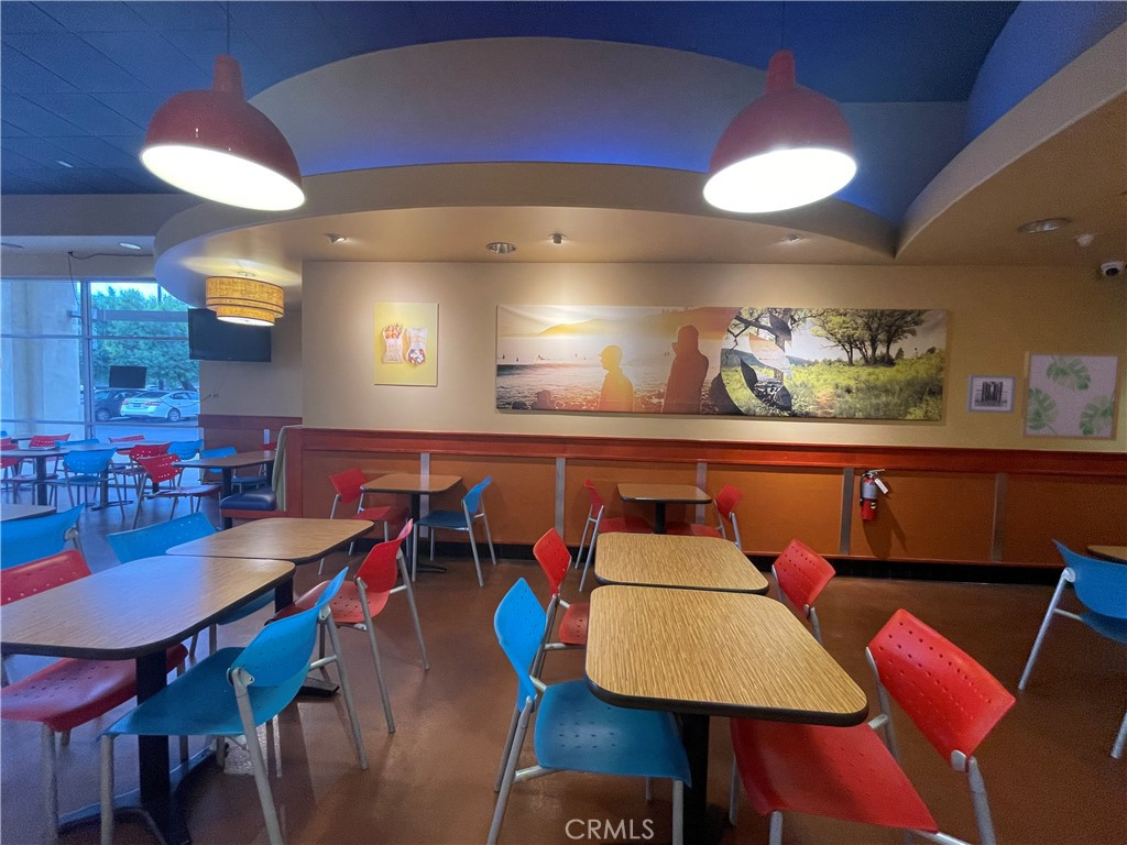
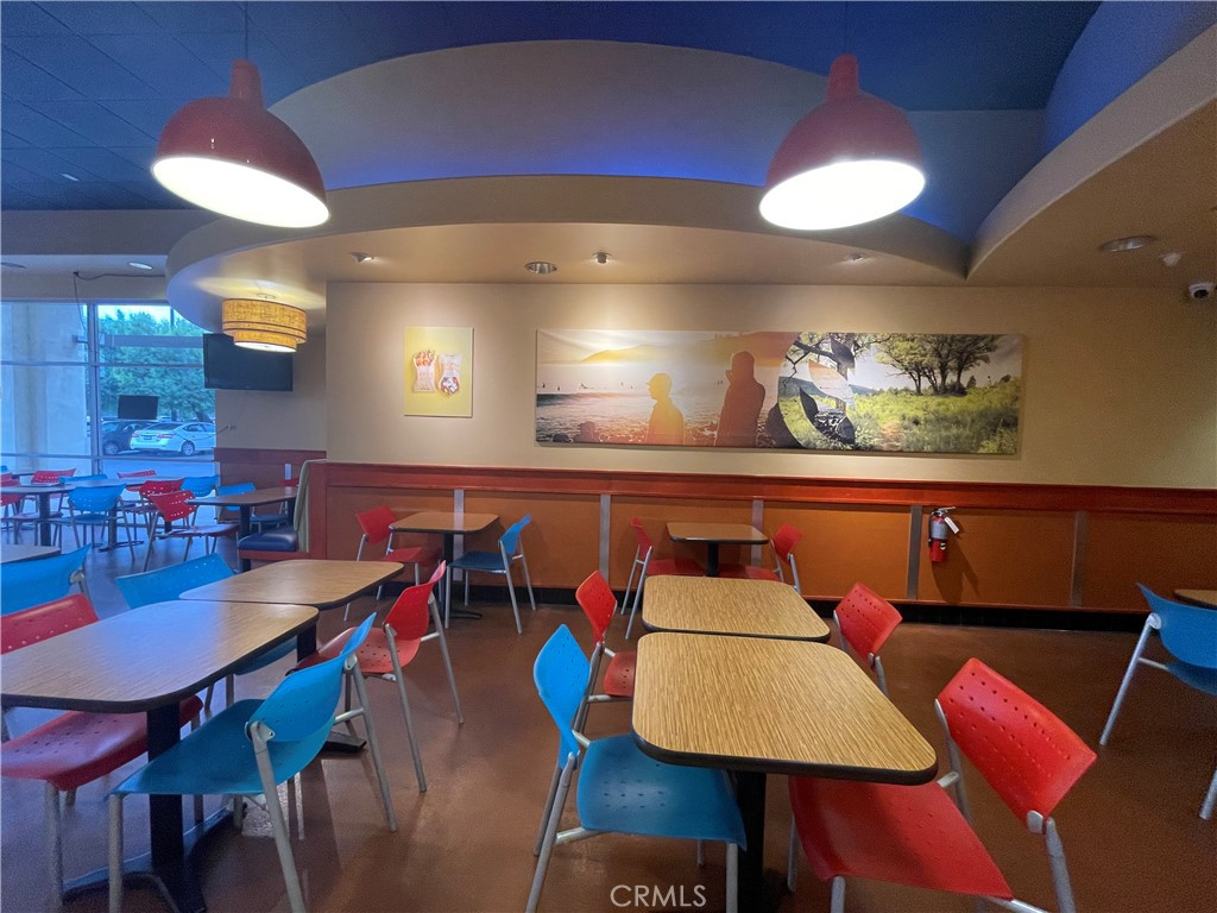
- wall art [965,374,1018,415]
- wall art [1017,350,1125,442]
